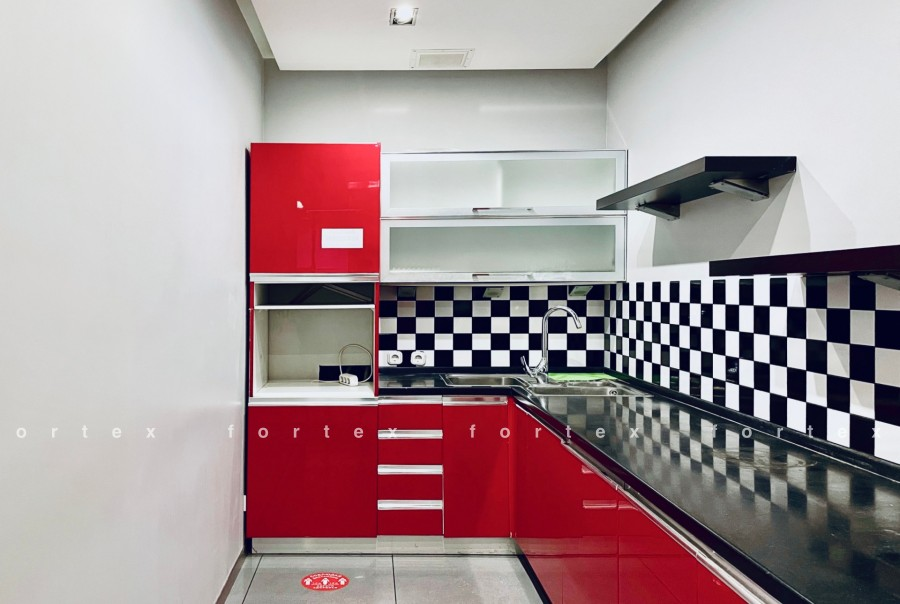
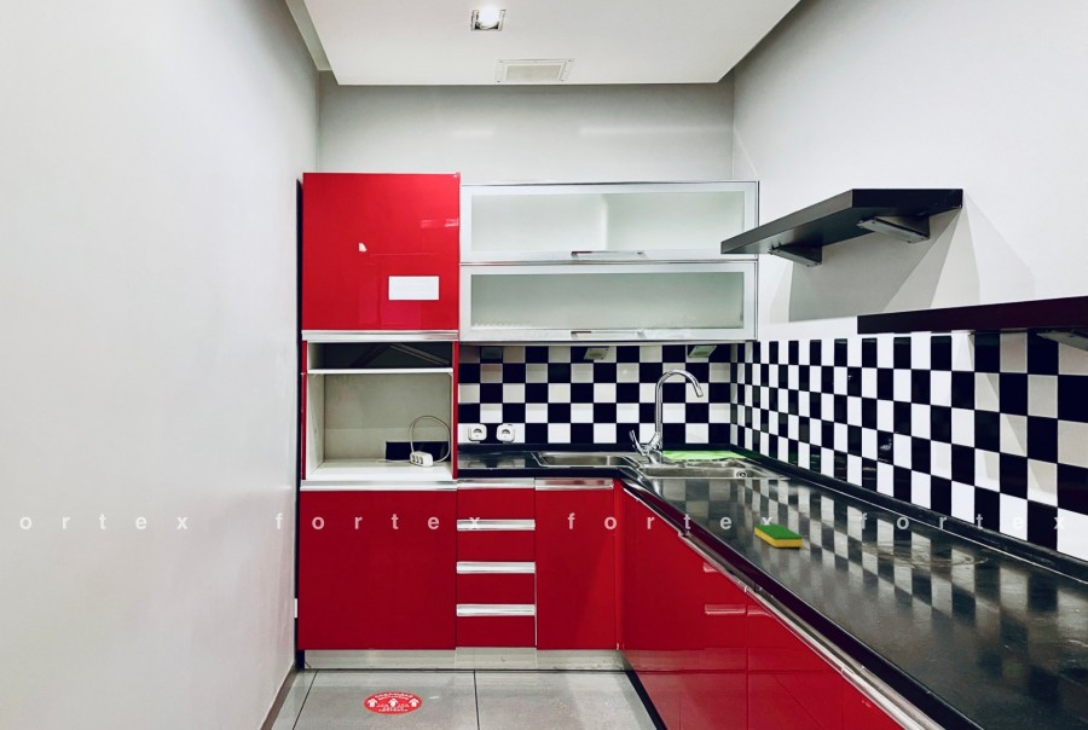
+ dish sponge [753,523,804,548]
